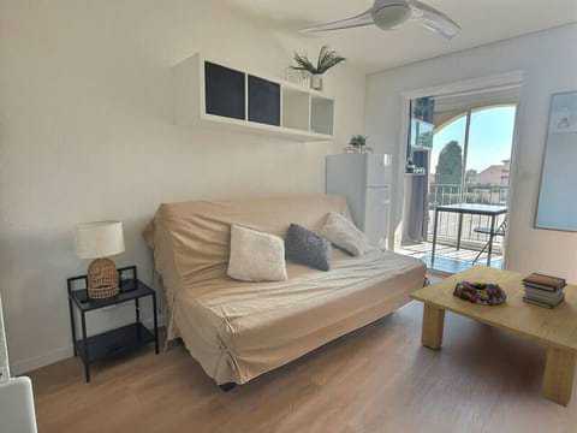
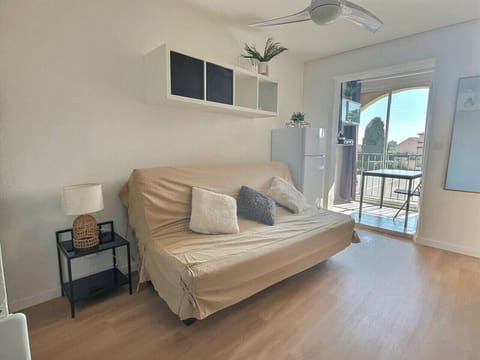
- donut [452,281,507,306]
- book stack [522,272,569,309]
- coffee table [408,263,577,409]
